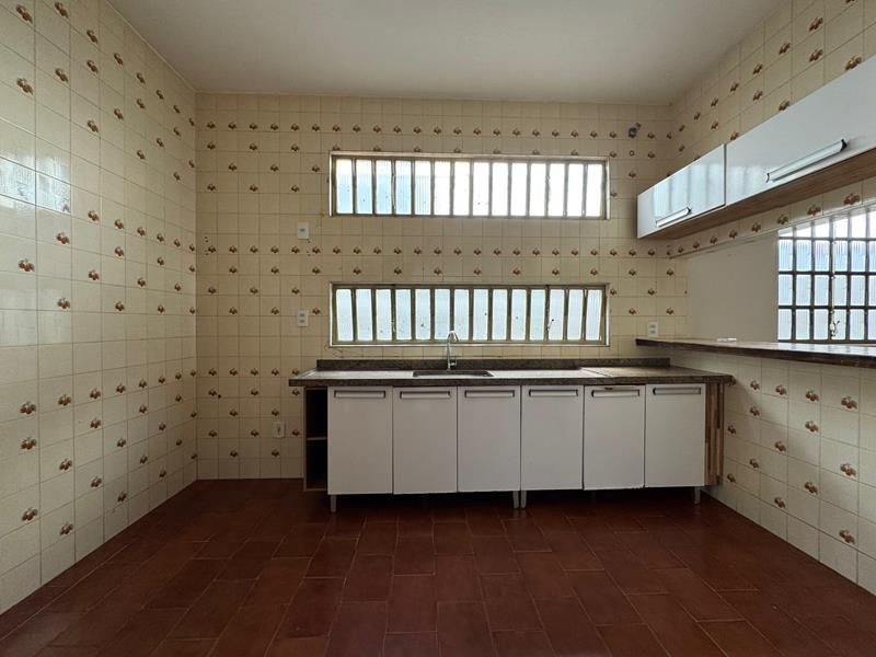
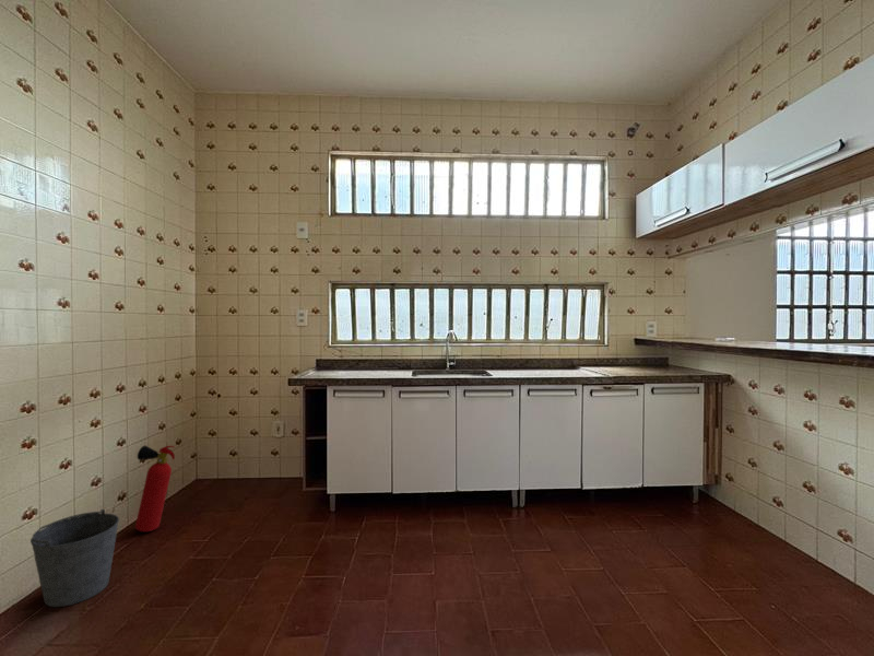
+ fire extinguisher [134,445,176,532]
+ bucket [29,508,120,608]
